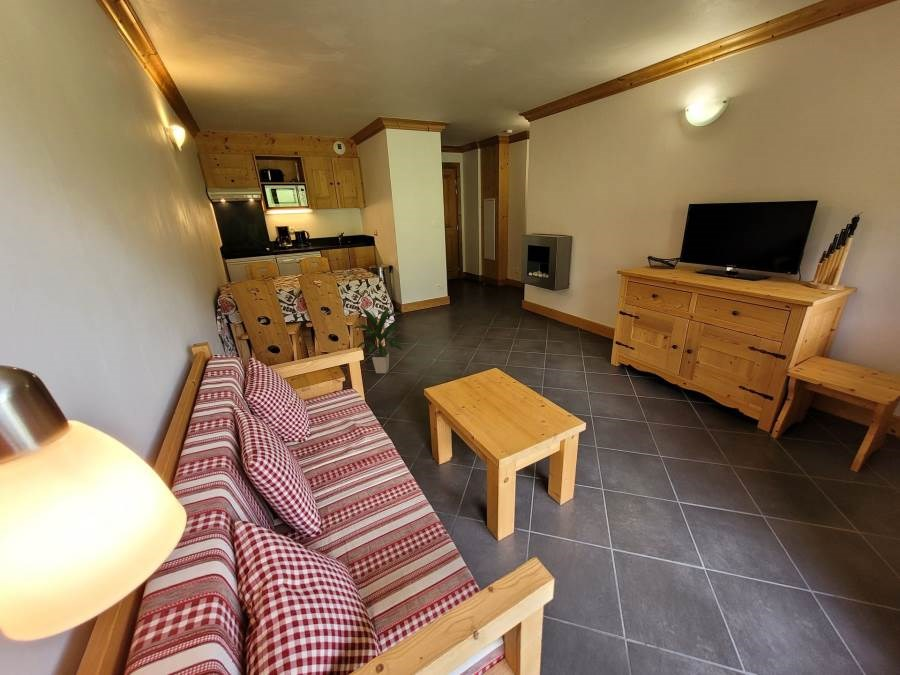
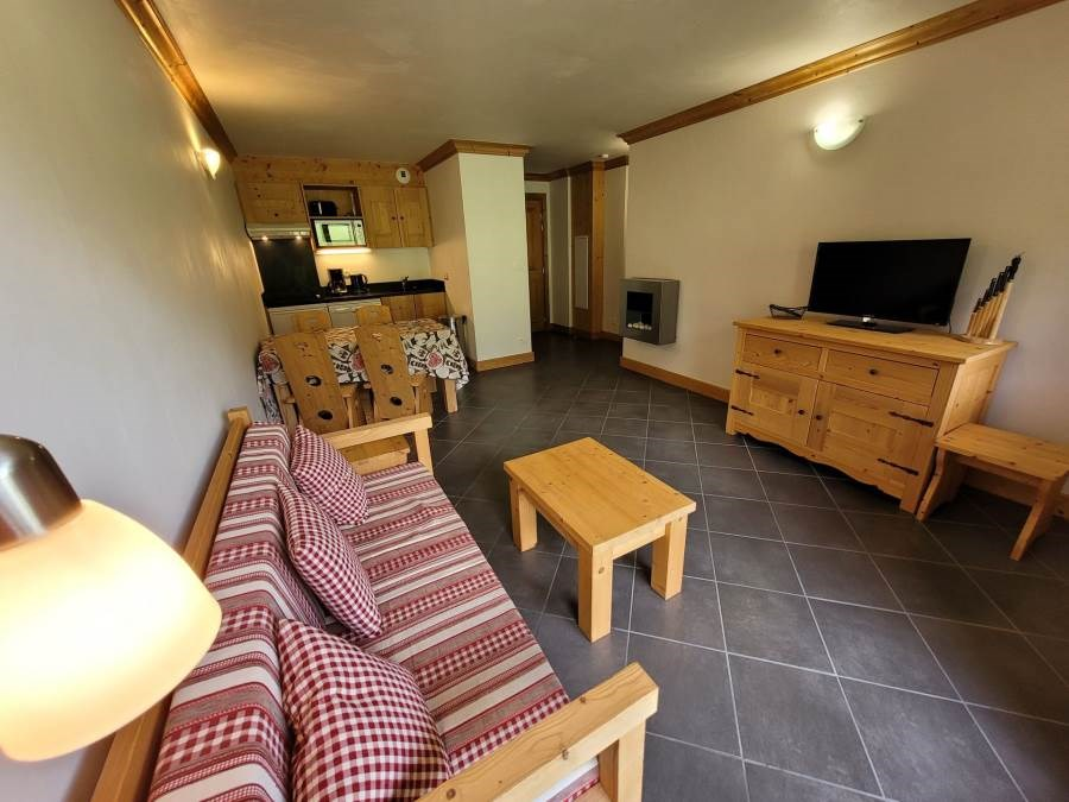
- indoor plant [351,306,406,374]
